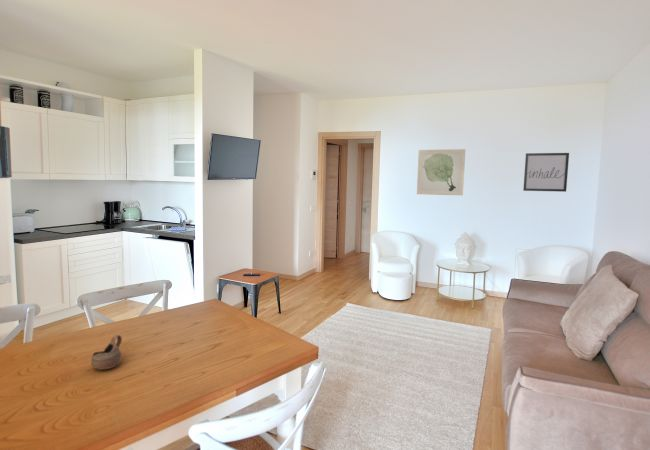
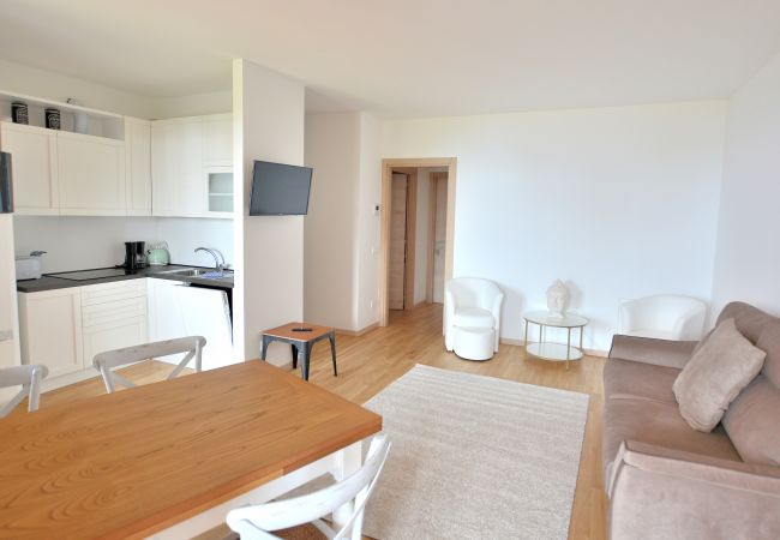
- cup [90,334,123,371]
- wall art [522,152,570,193]
- wall art [416,148,466,196]
